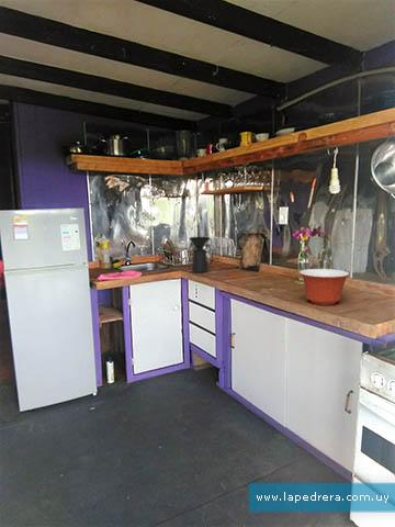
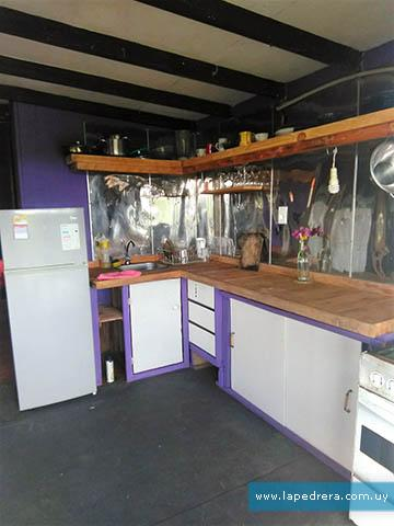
- mixing bowl [298,268,351,306]
- coffee maker [188,236,214,273]
